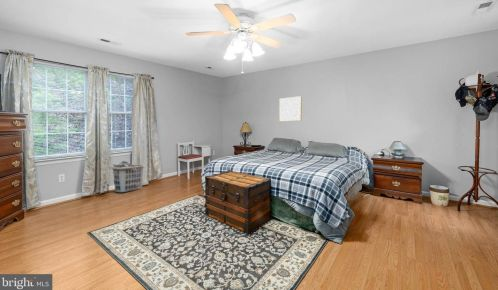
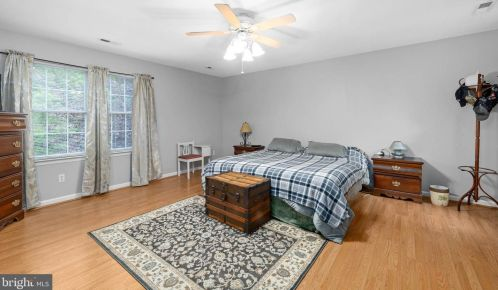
- wall art [278,95,302,122]
- clothes hamper [110,160,146,193]
